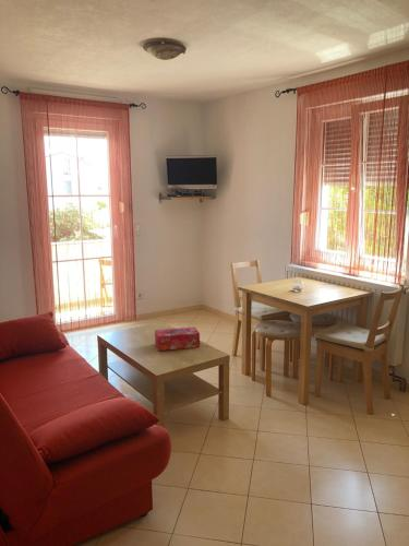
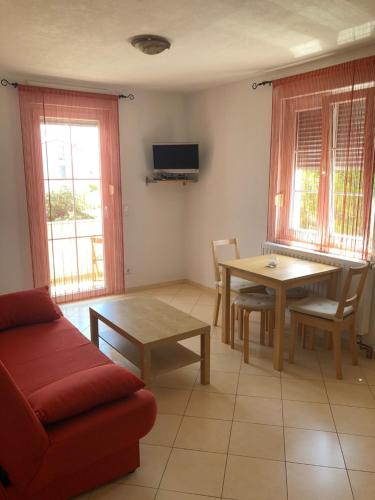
- tissue box [154,327,201,352]
